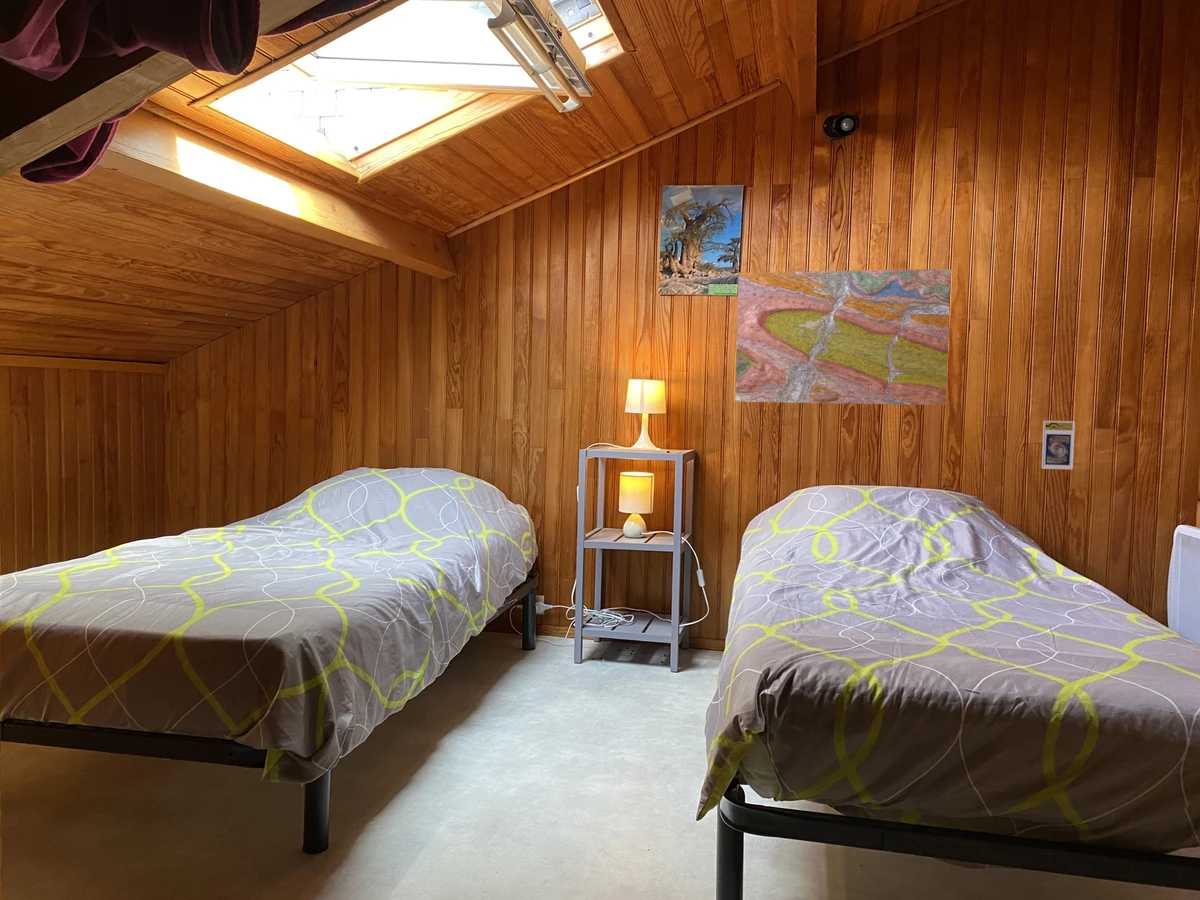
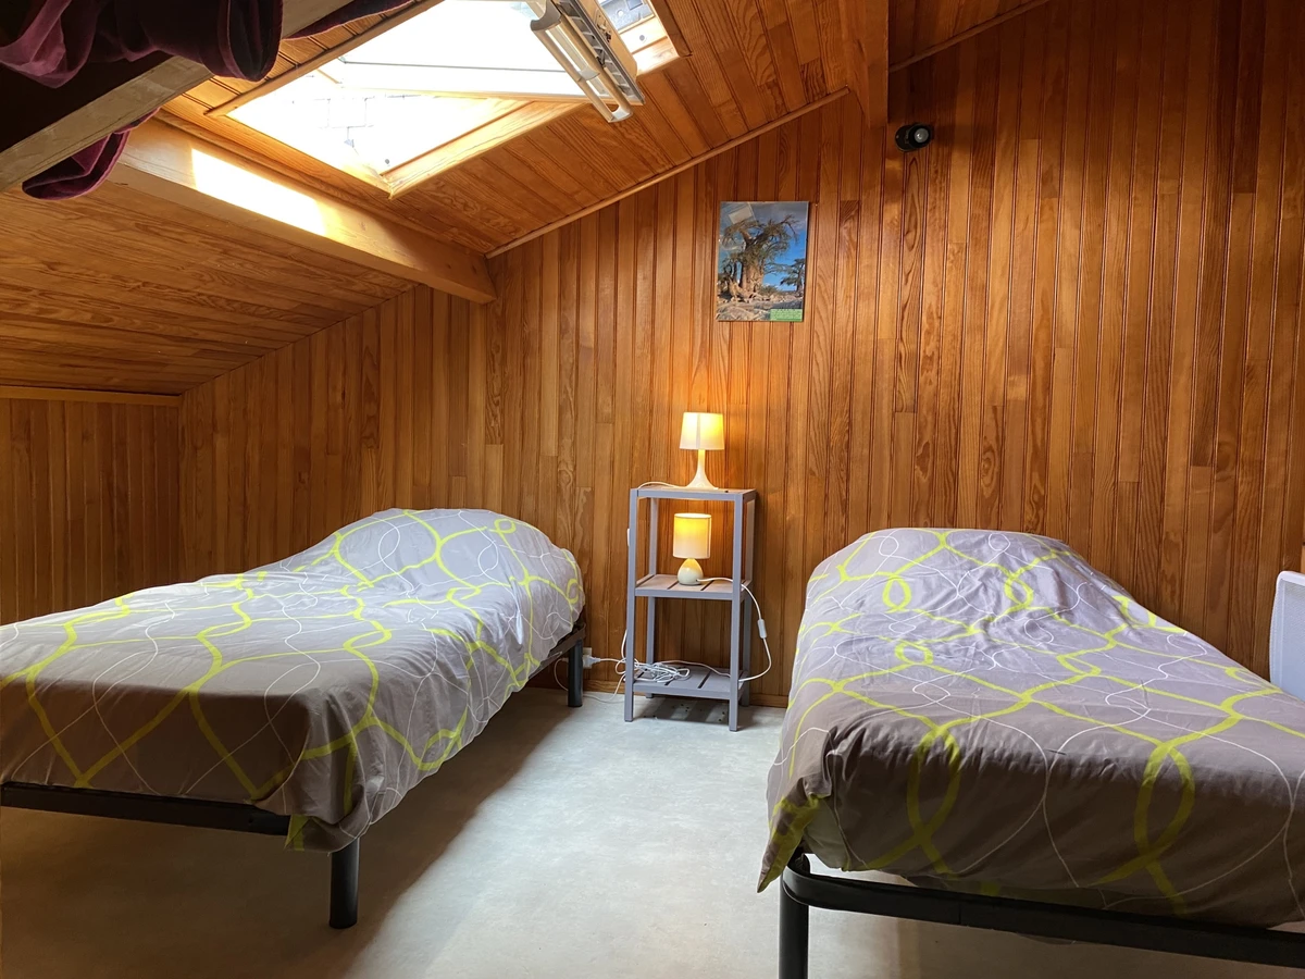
- terrain map [734,268,952,406]
- trading card display case [1041,420,1076,470]
